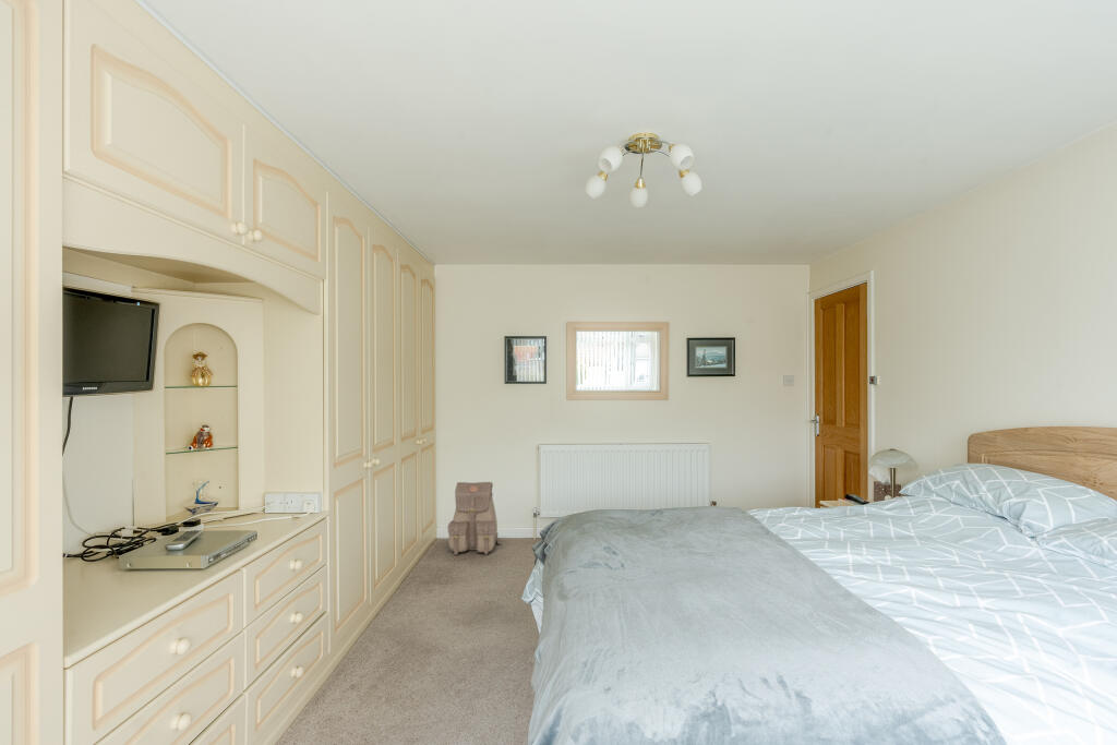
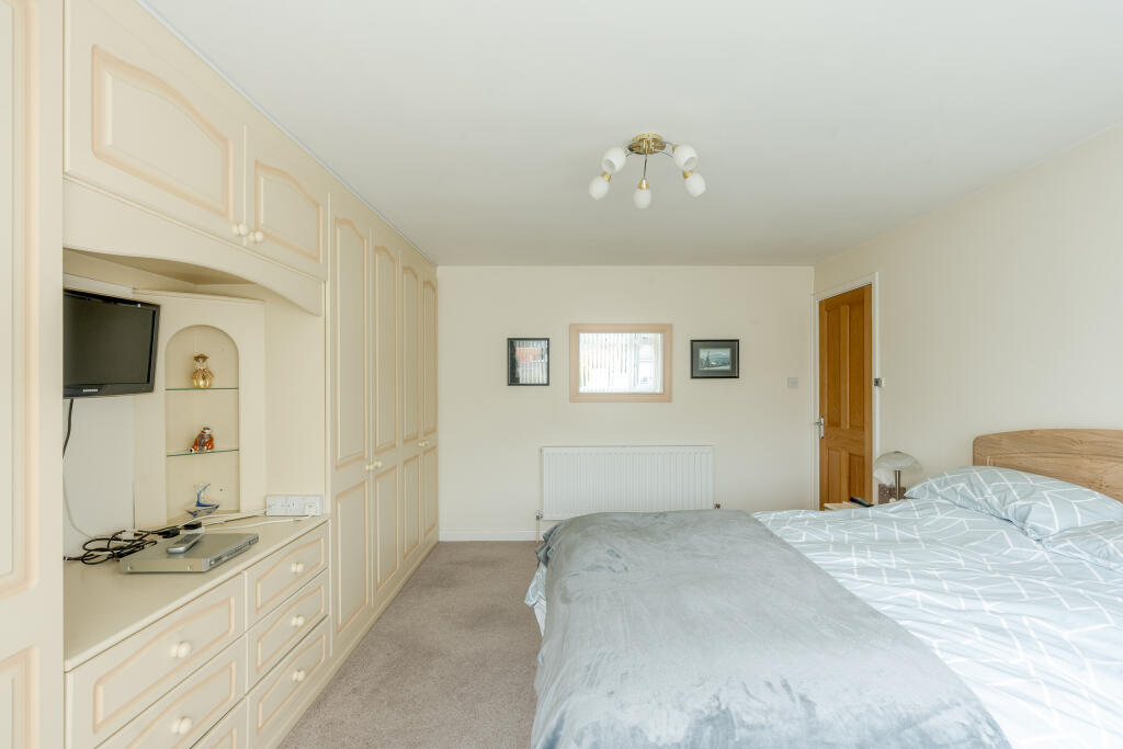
- backpack [447,481,502,556]
